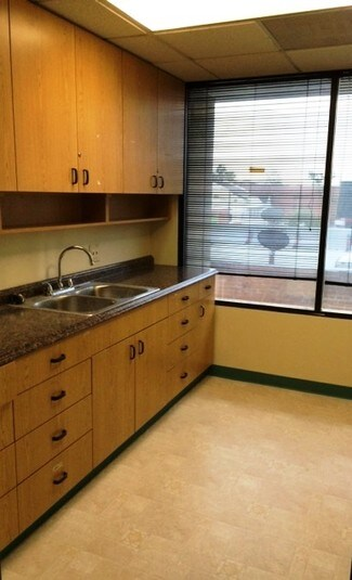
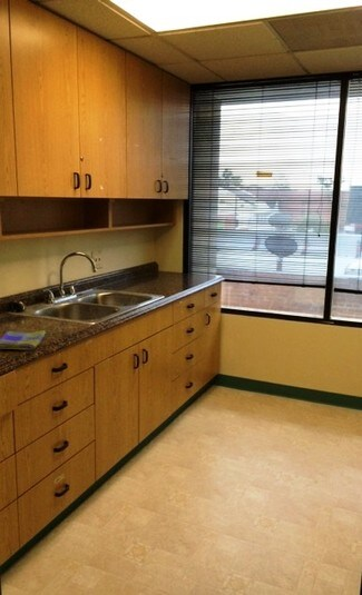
+ dish towel [0,329,47,350]
